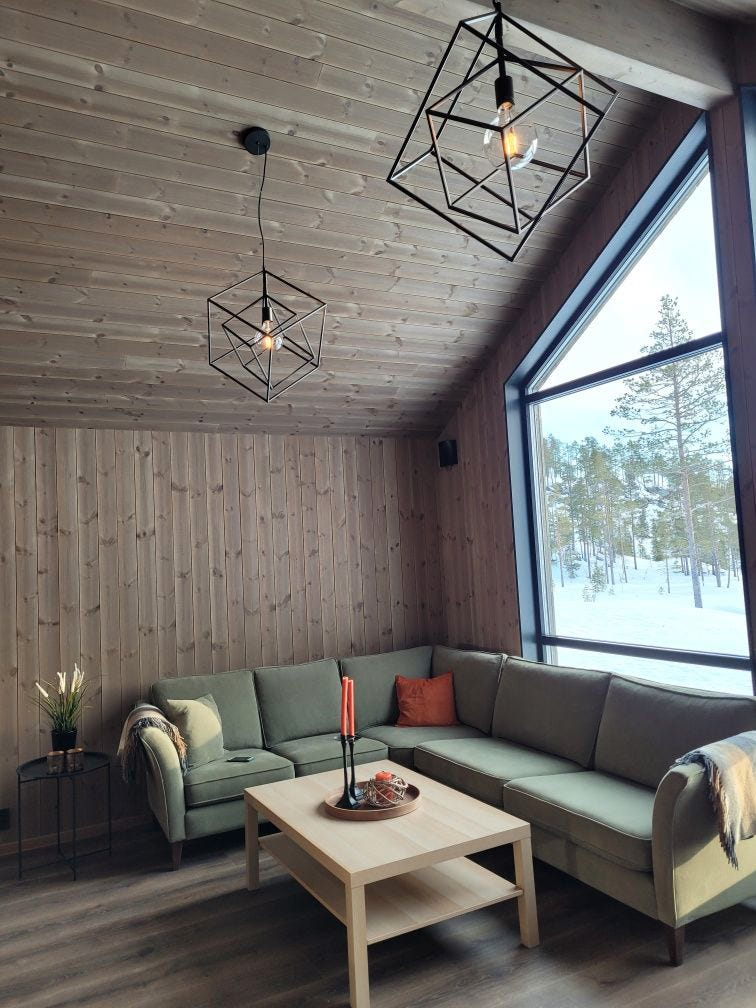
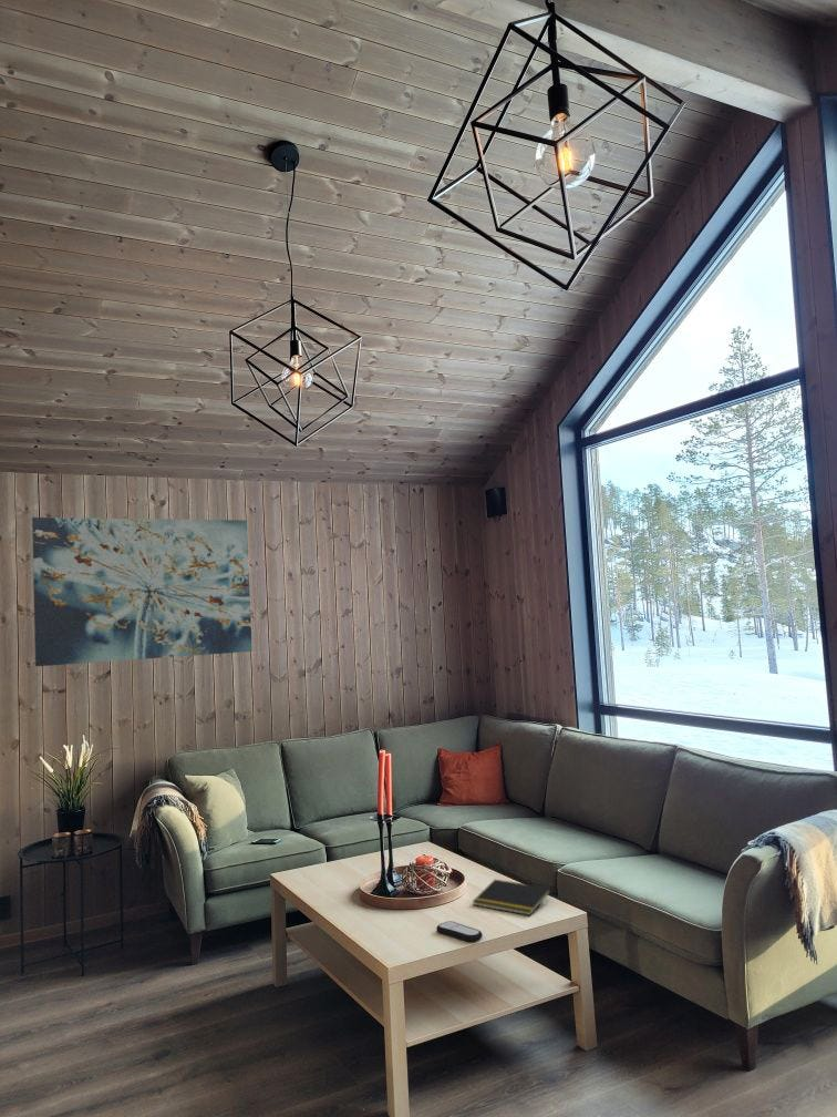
+ remote control [435,920,484,943]
+ notepad [472,879,552,916]
+ wall art [31,516,254,667]
